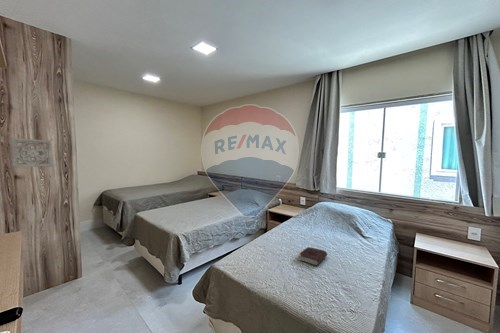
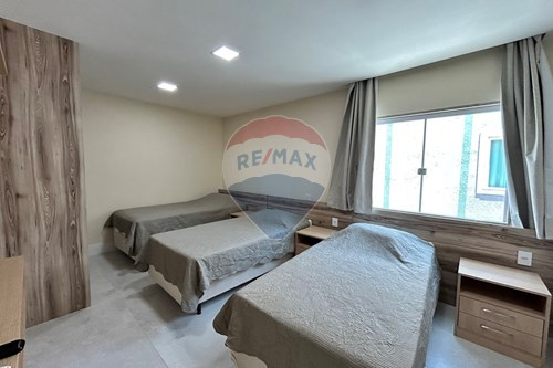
- wall ornament [11,137,53,168]
- book [297,246,328,267]
